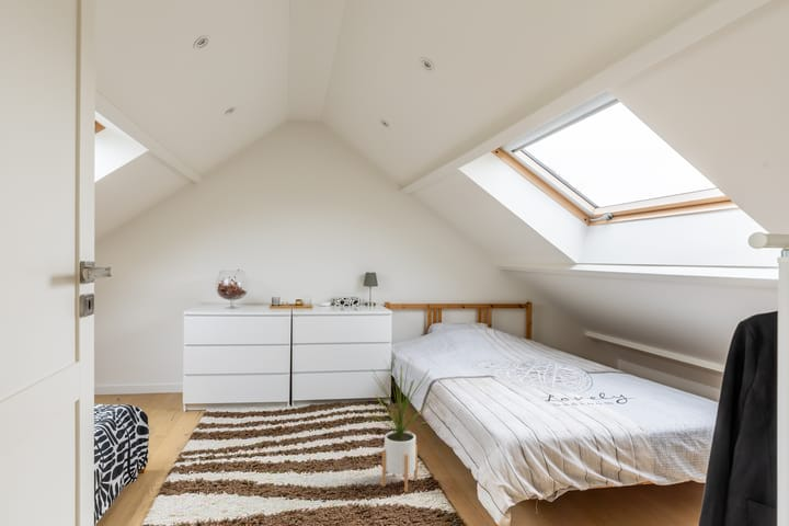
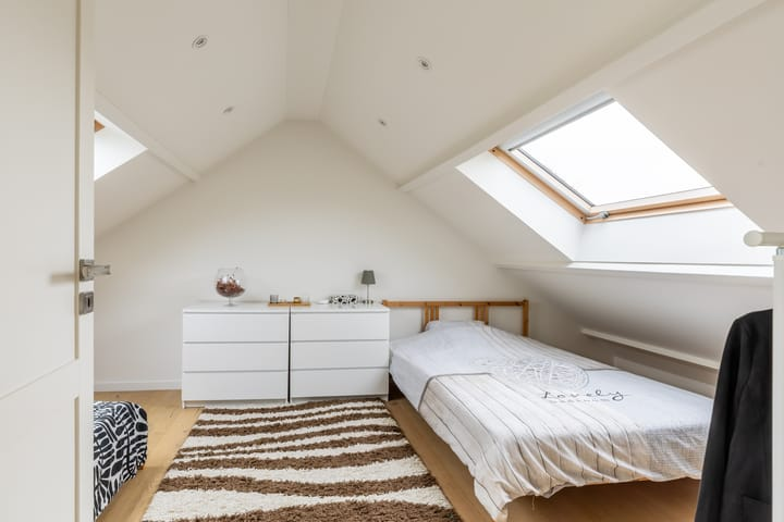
- house plant [365,355,433,493]
